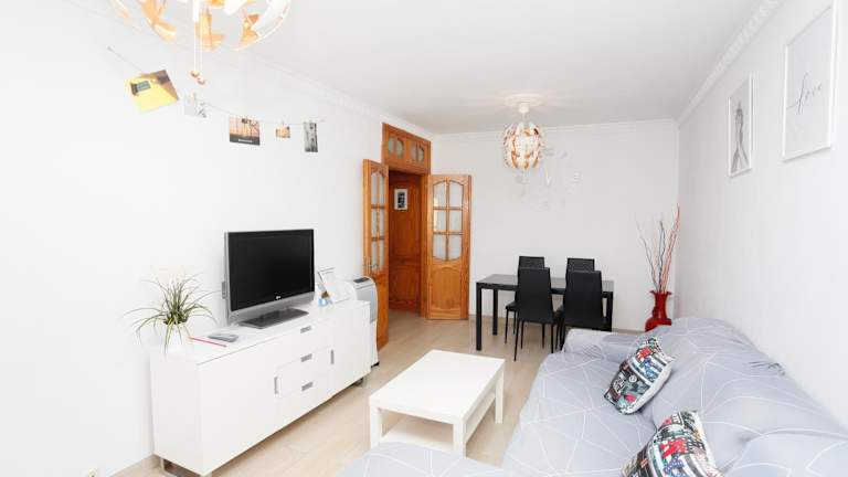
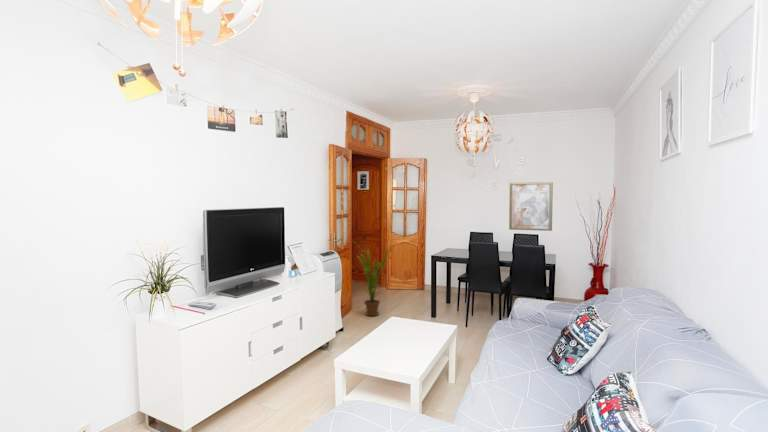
+ house plant [351,240,394,317]
+ wall art [508,181,554,232]
